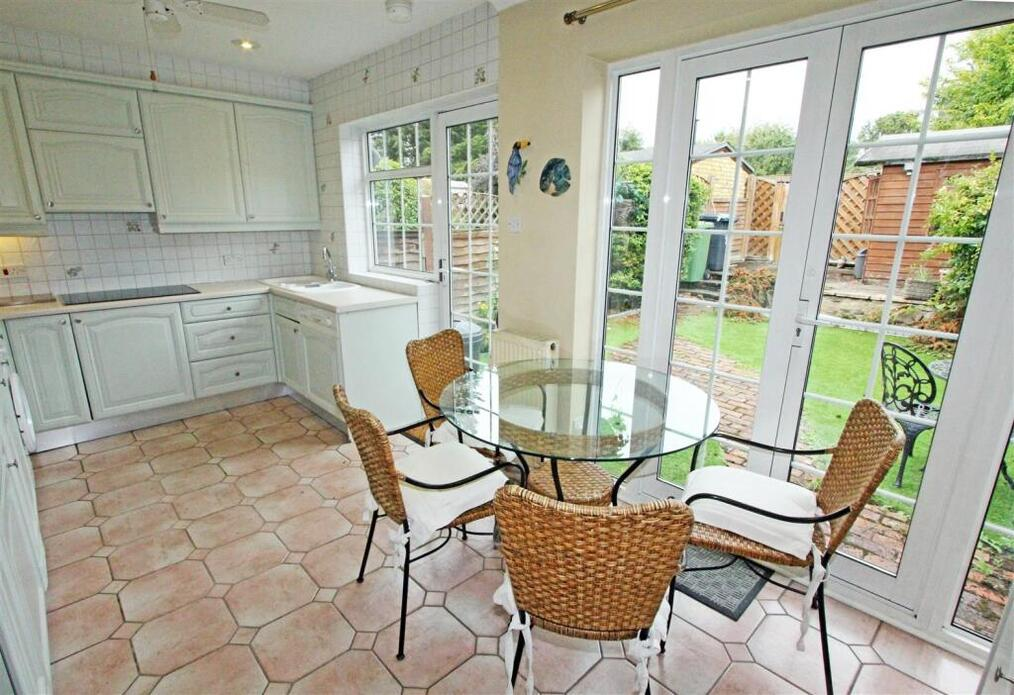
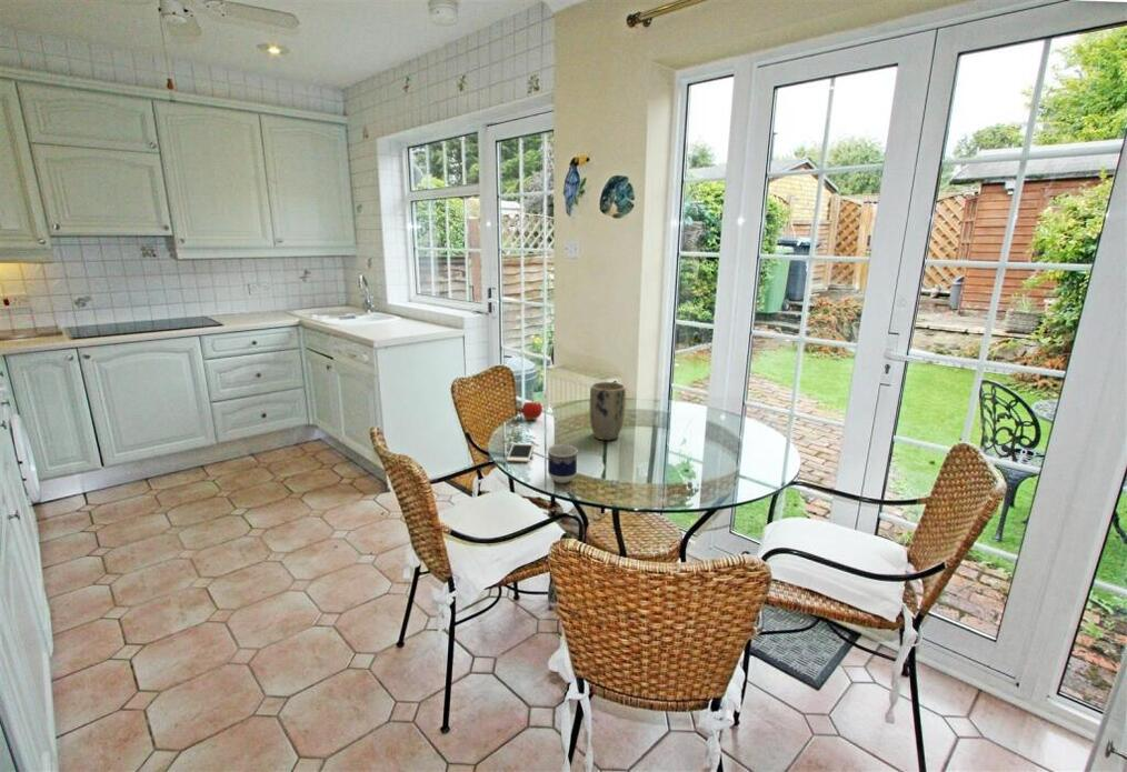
+ cell phone [506,442,535,463]
+ fruit [521,398,543,421]
+ cup [546,443,579,484]
+ plant pot [589,381,627,441]
